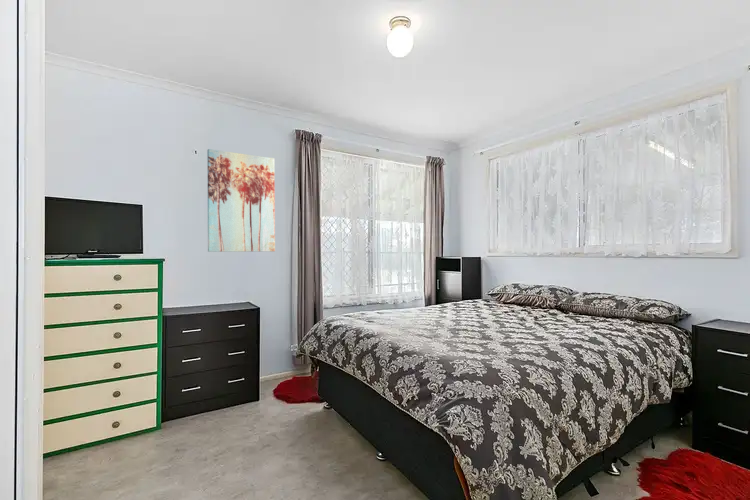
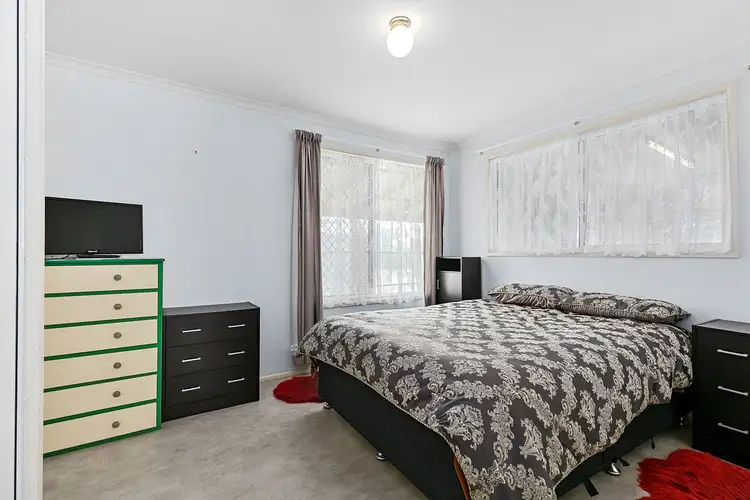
- wall art [206,148,276,253]
